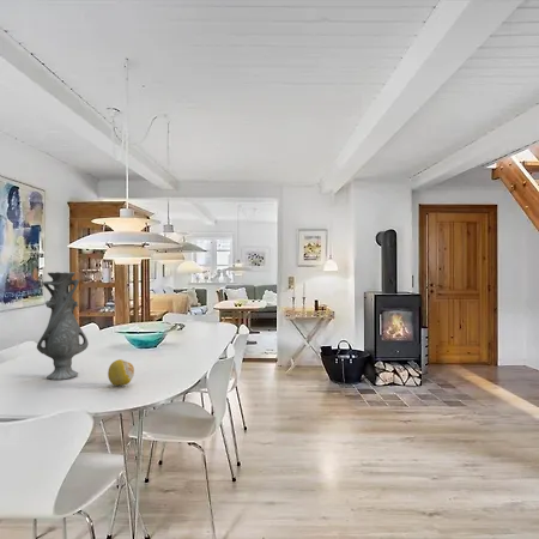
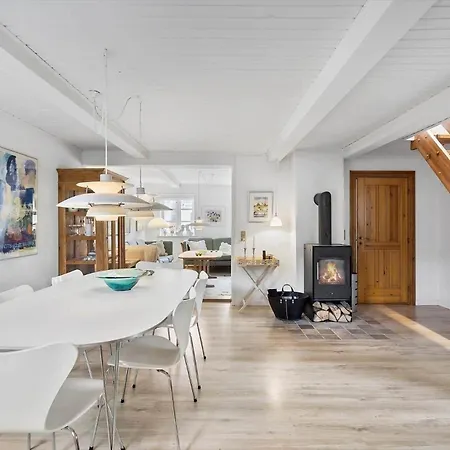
- vase [36,271,90,381]
- fruit [107,358,135,387]
